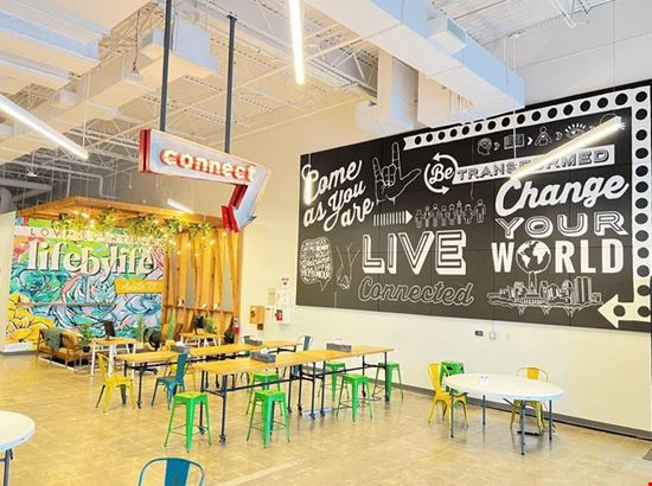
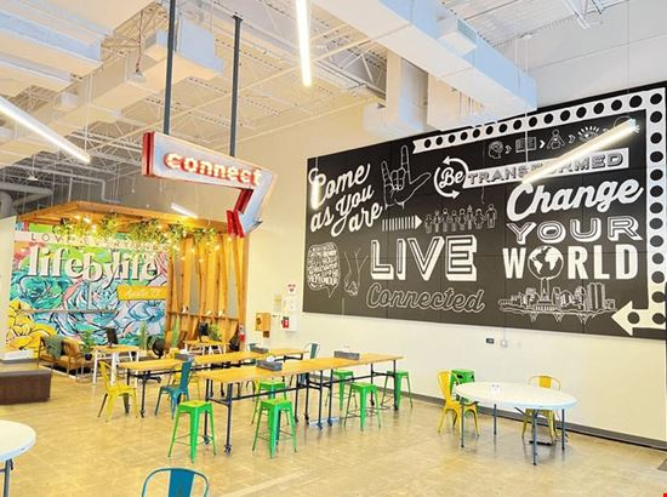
+ bench [0,369,53,407]
